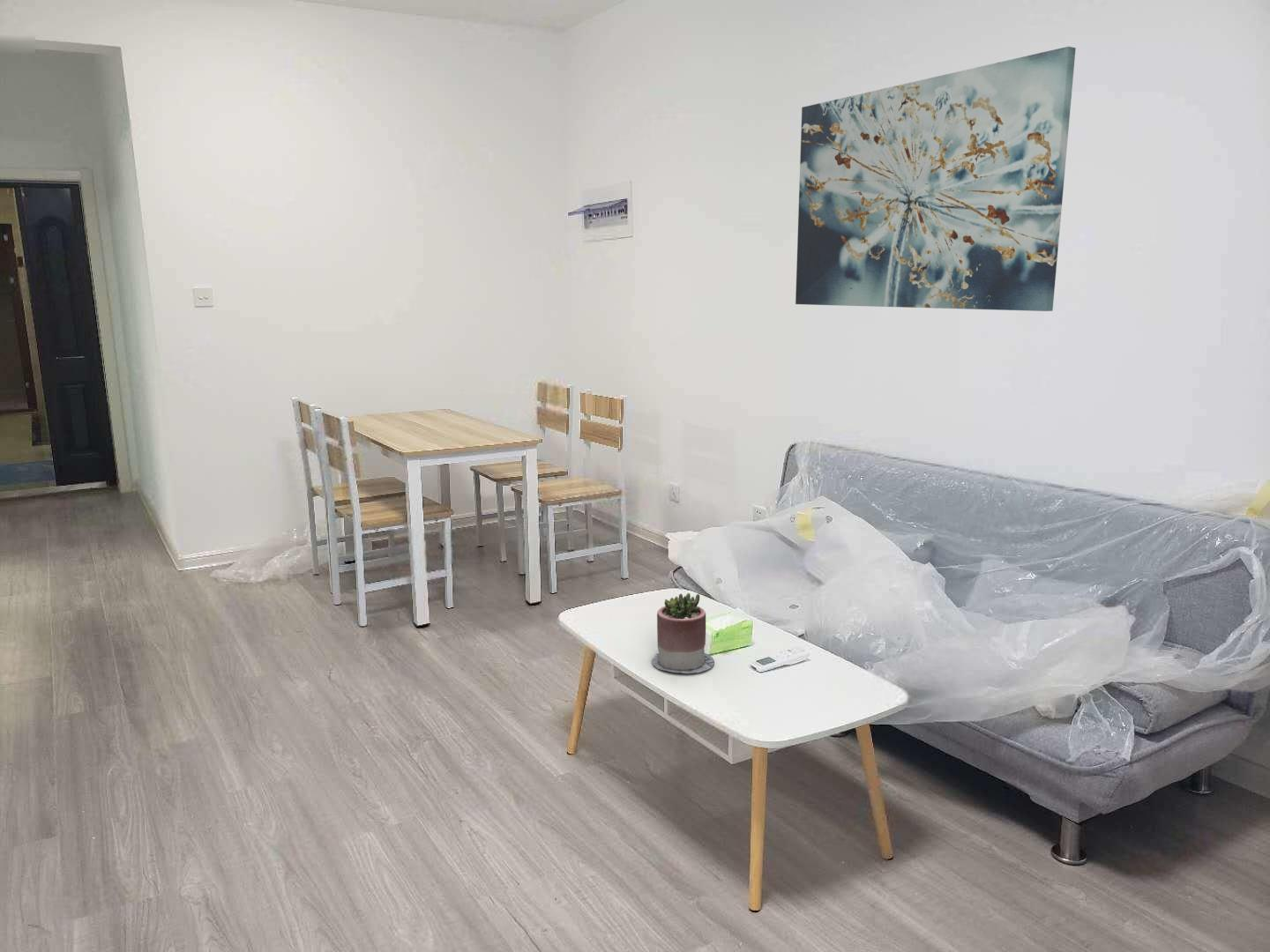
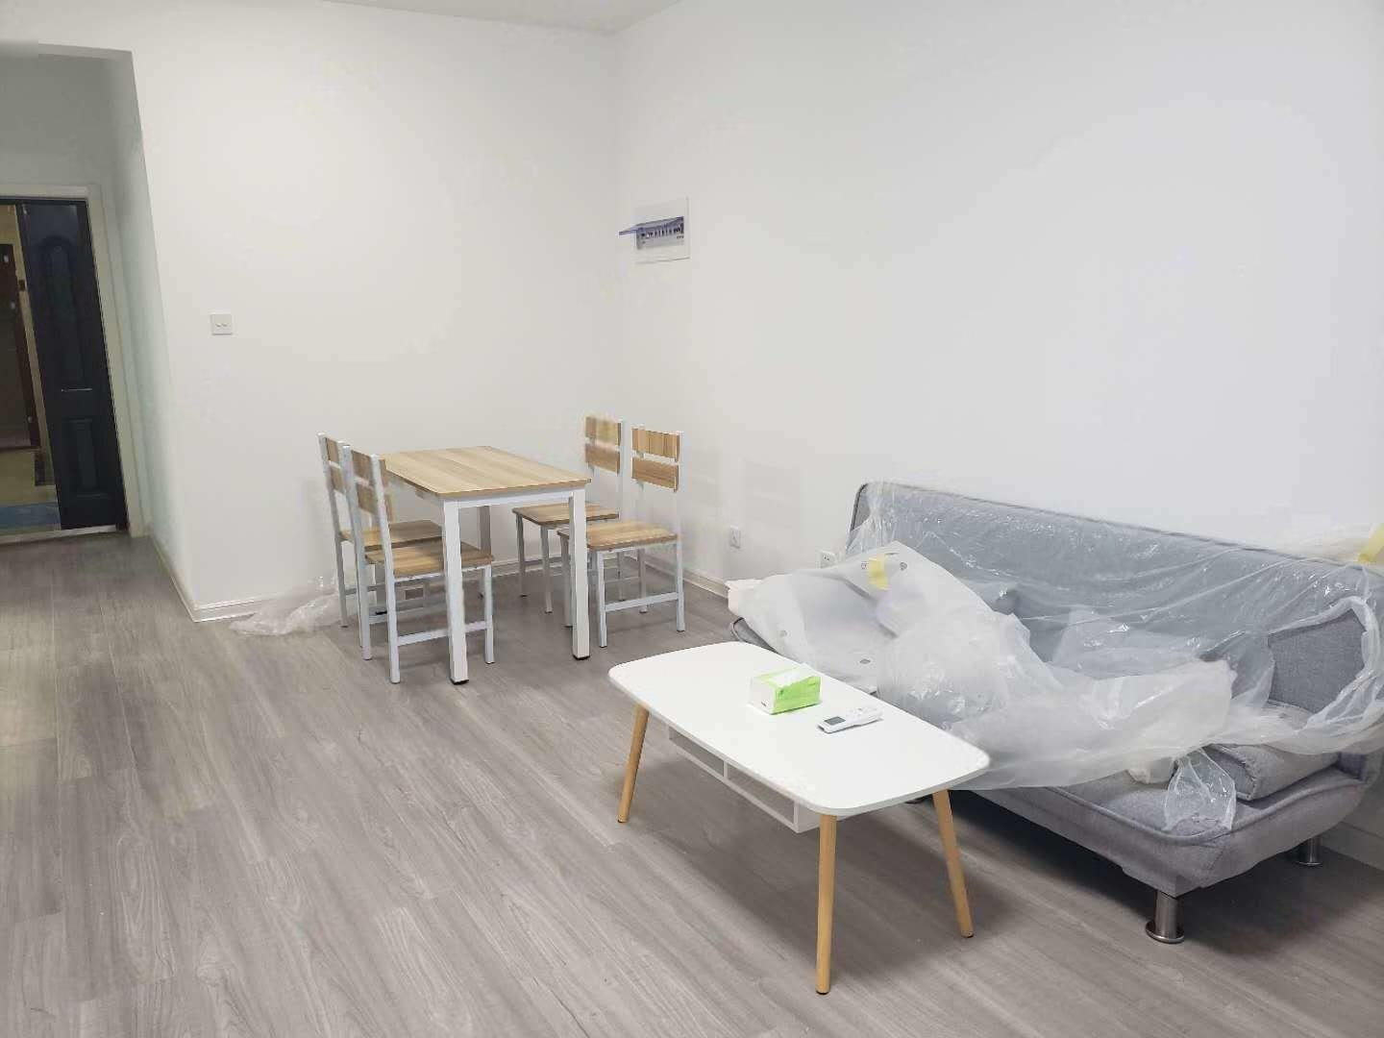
- succulent planter [651,592,715,674]
- wall art [795,46,1077,312]
